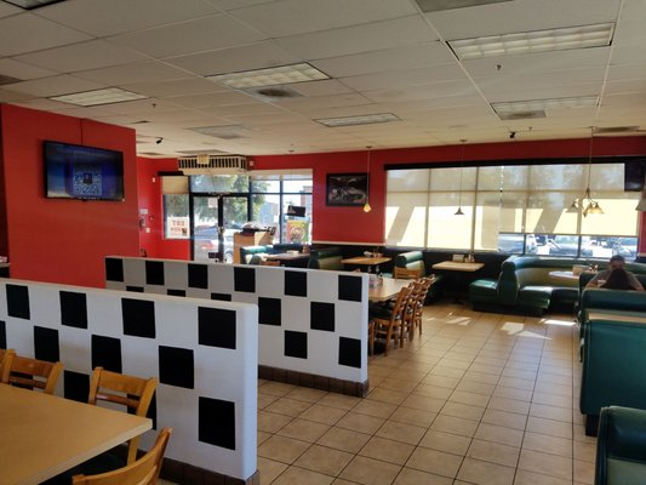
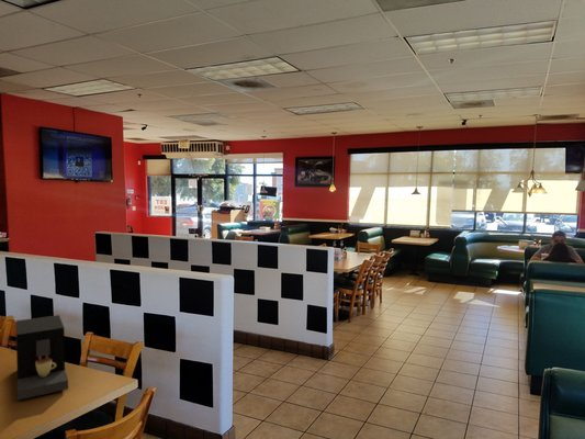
+ coffee maker [14,314,69,402]
